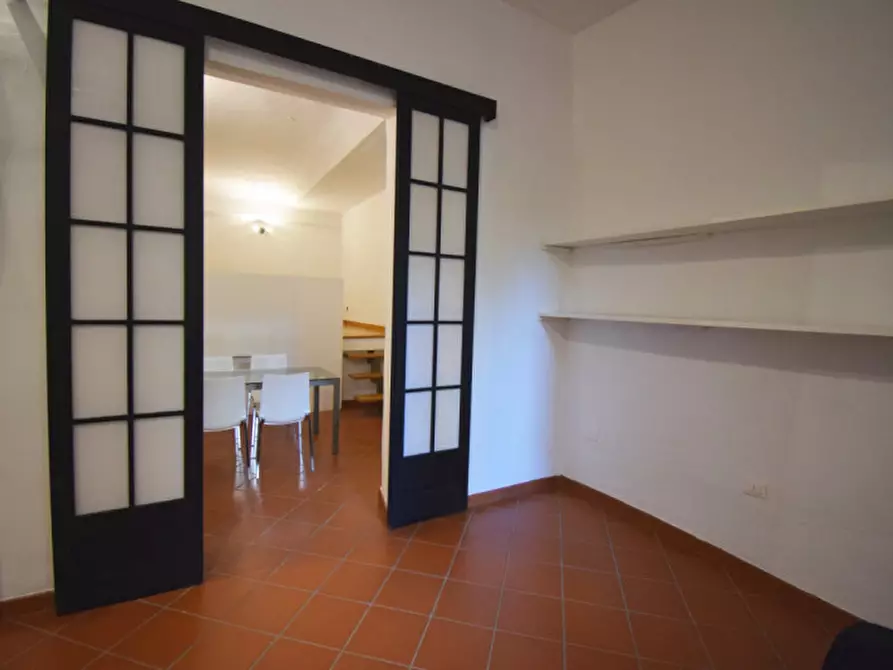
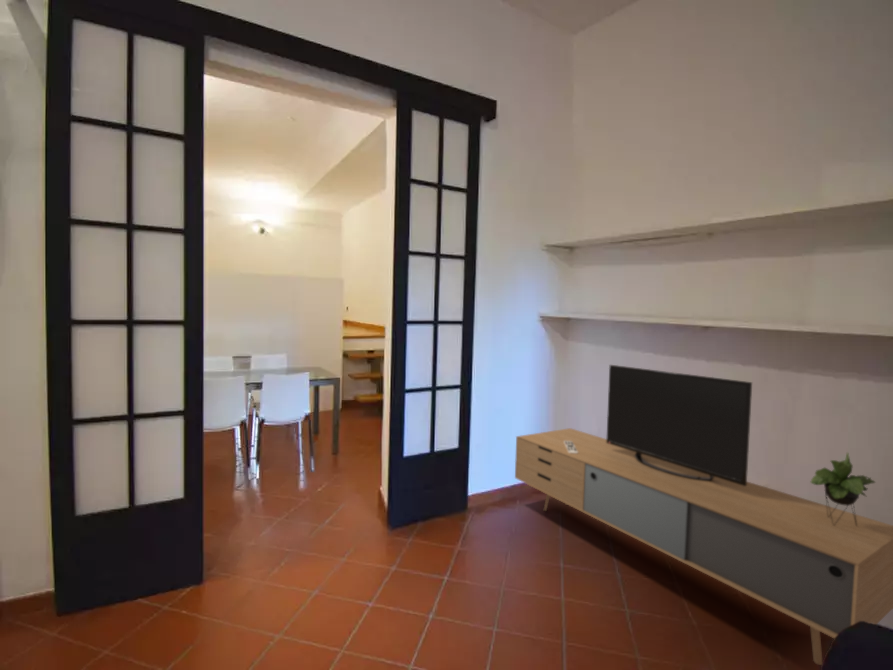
+ media console [514,364,893,666]
